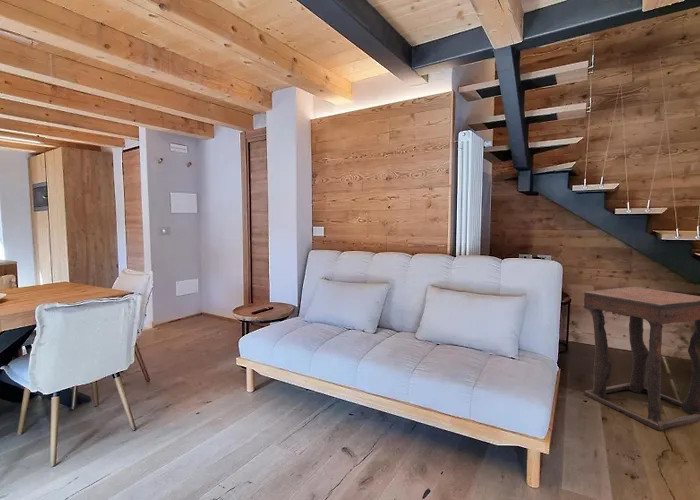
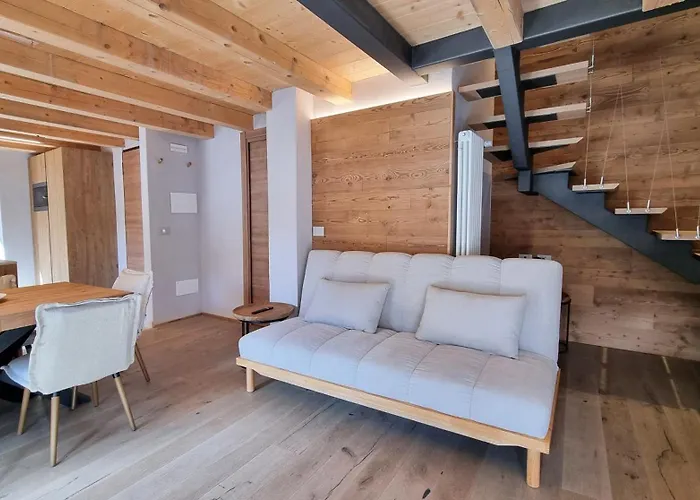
- side table [582,286,700,432]
